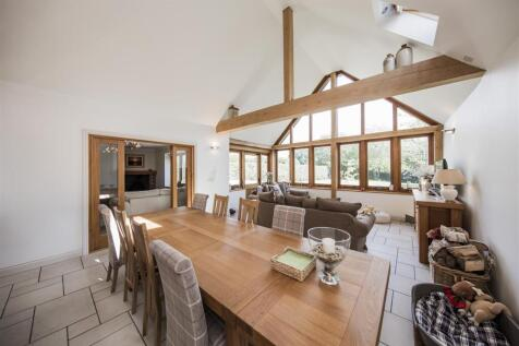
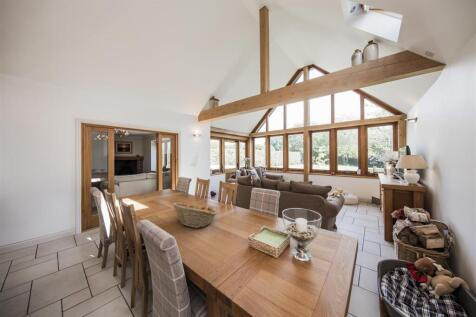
+ fruit basket [171,202,218,229]
